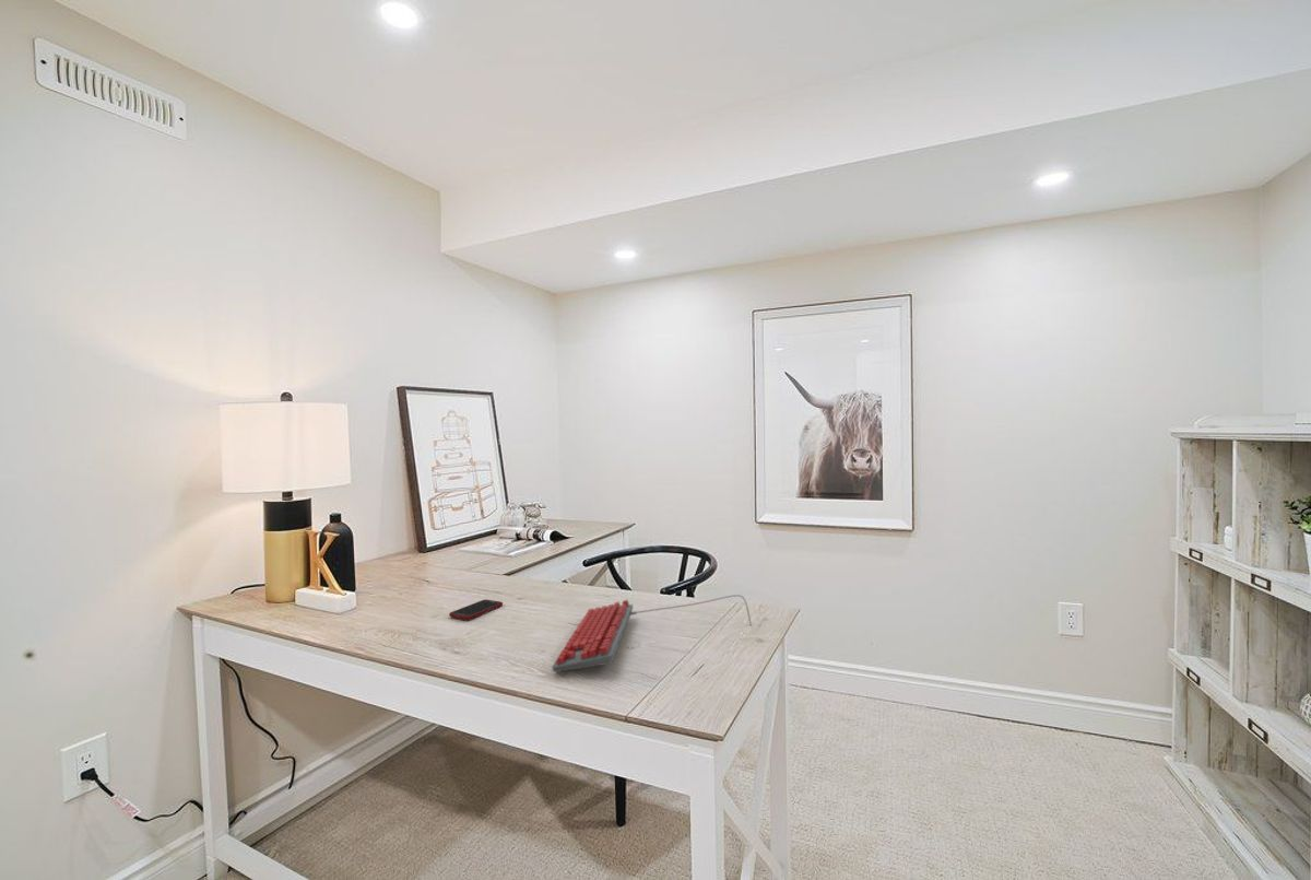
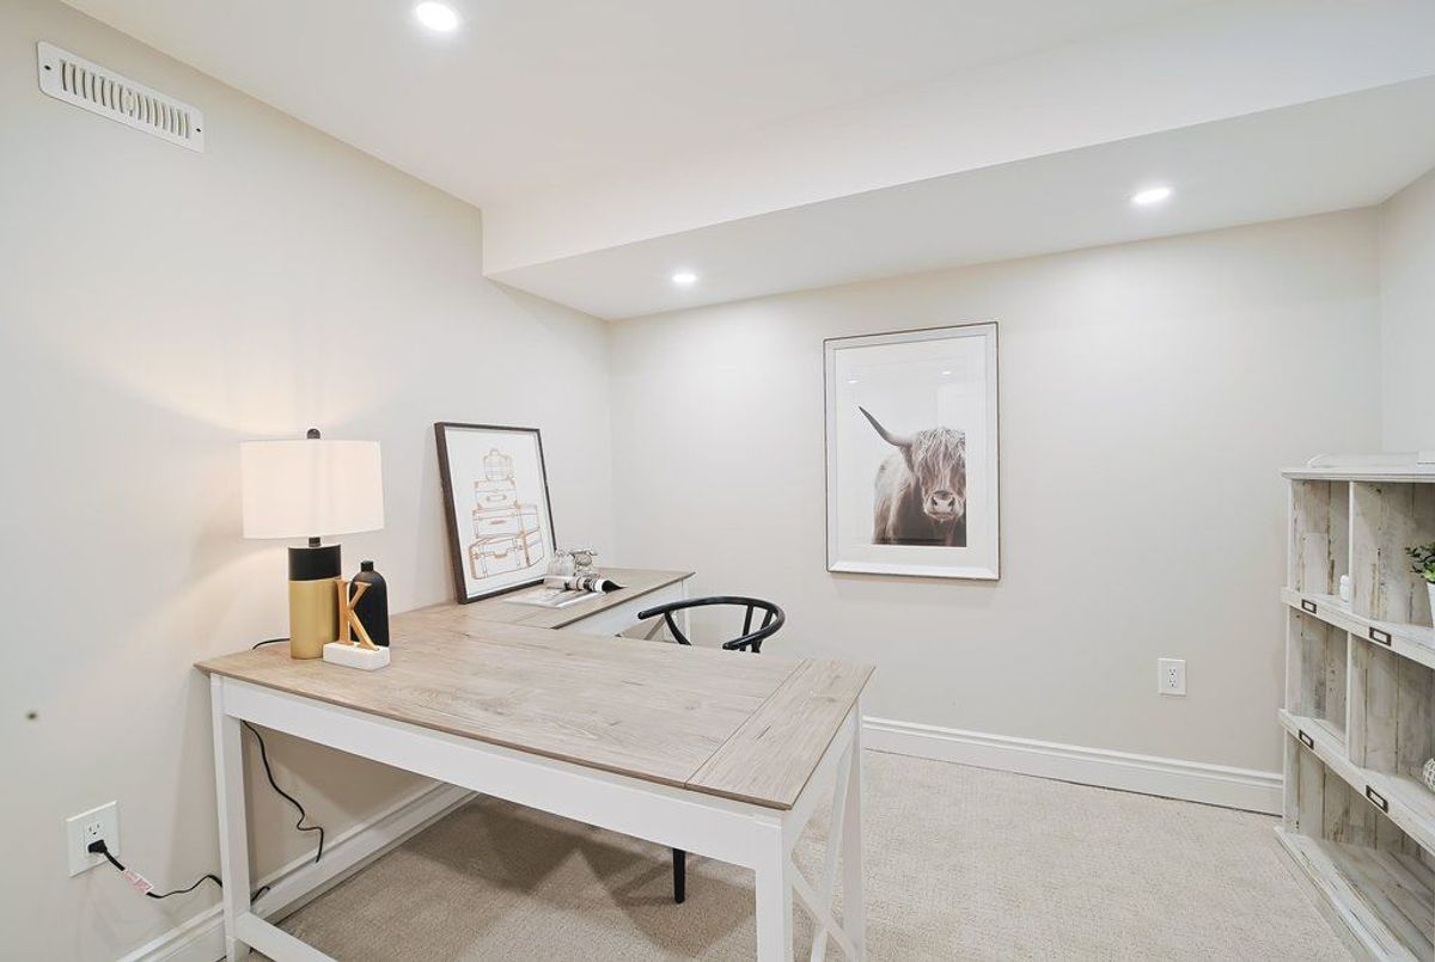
- cell phone [448,598,504,621]
- computer keyboard [551,594,753,673]
